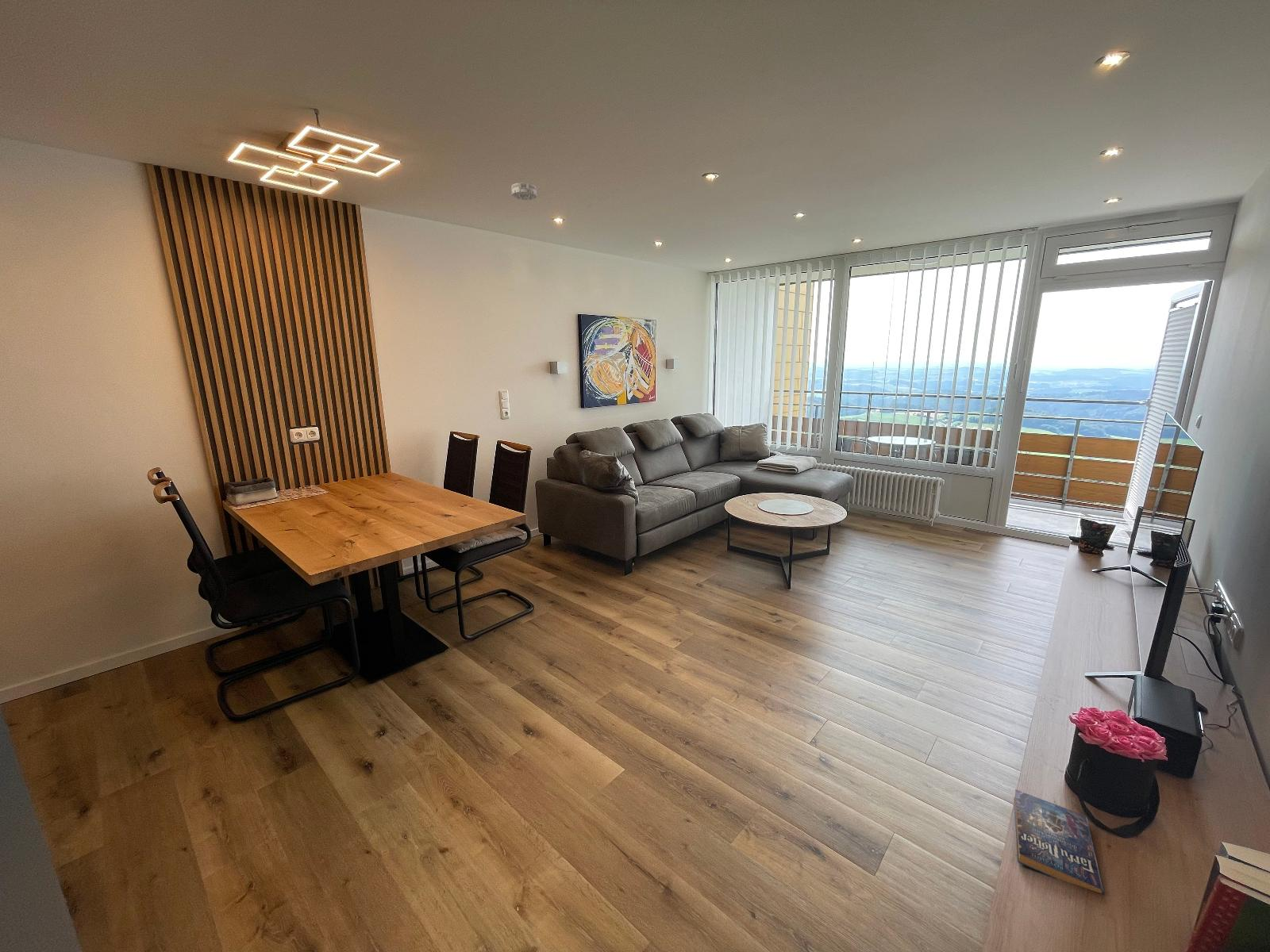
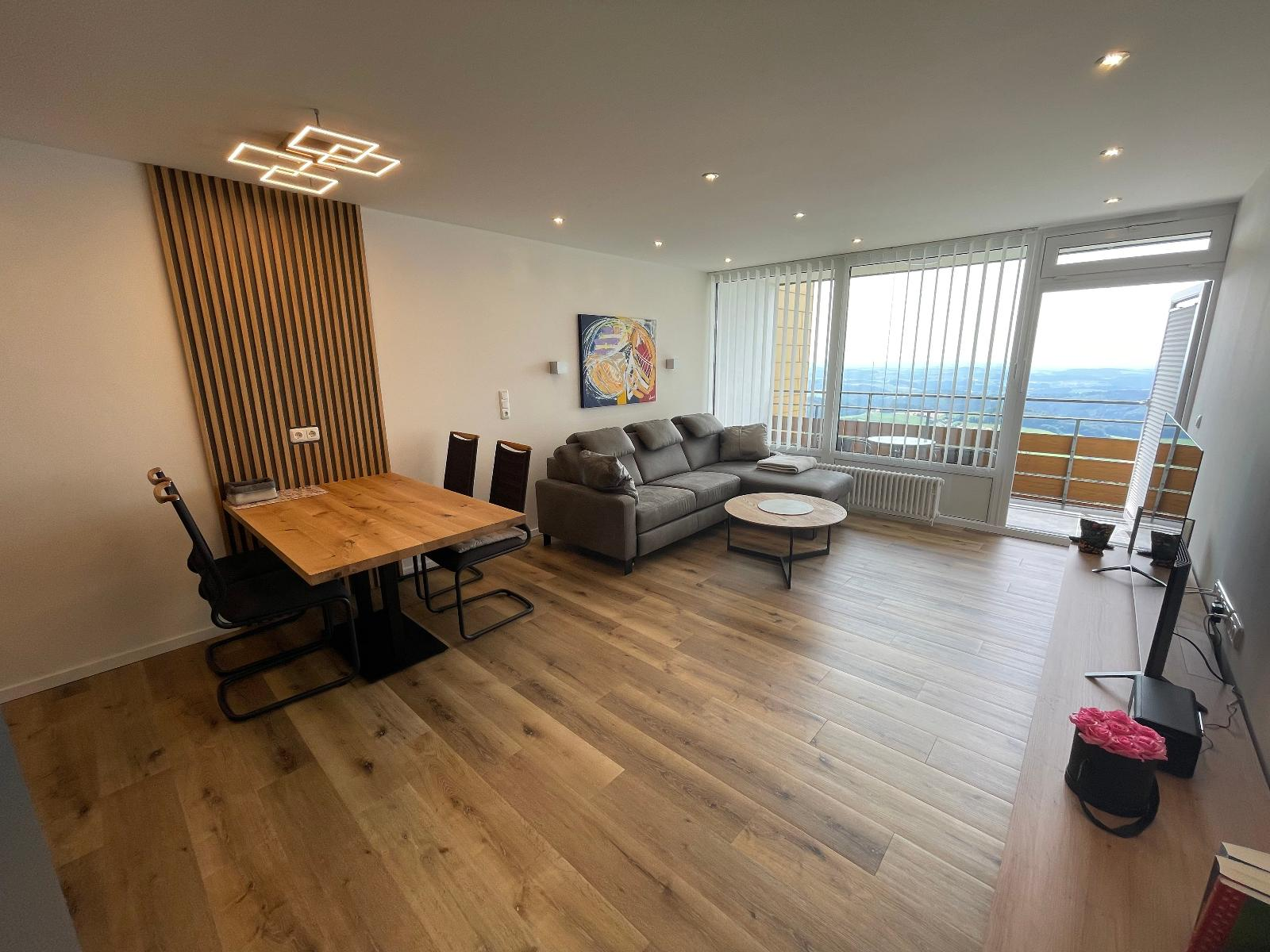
- book [1013,789,1104,896]
- smoke detector [510,182,537,201]
